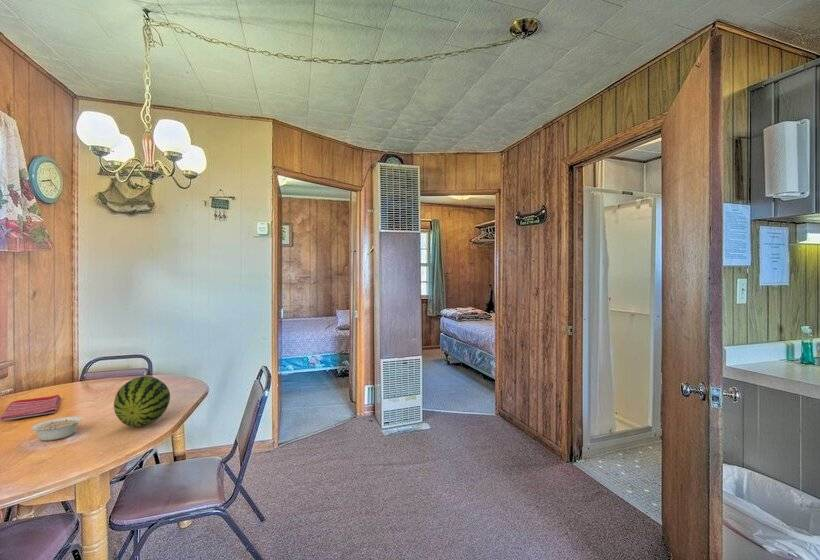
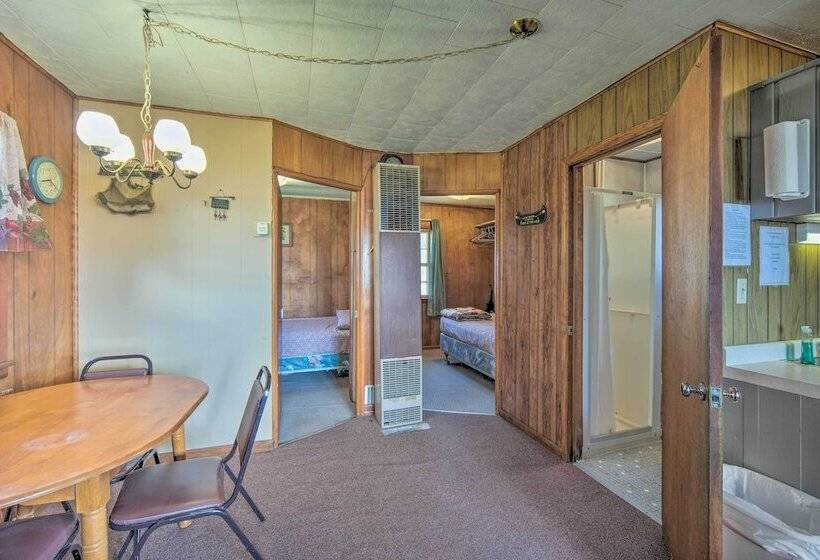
- legume [30,416,83,442]
- fruit [113,375,171,428]
- dish towel [0,394,62,422]
